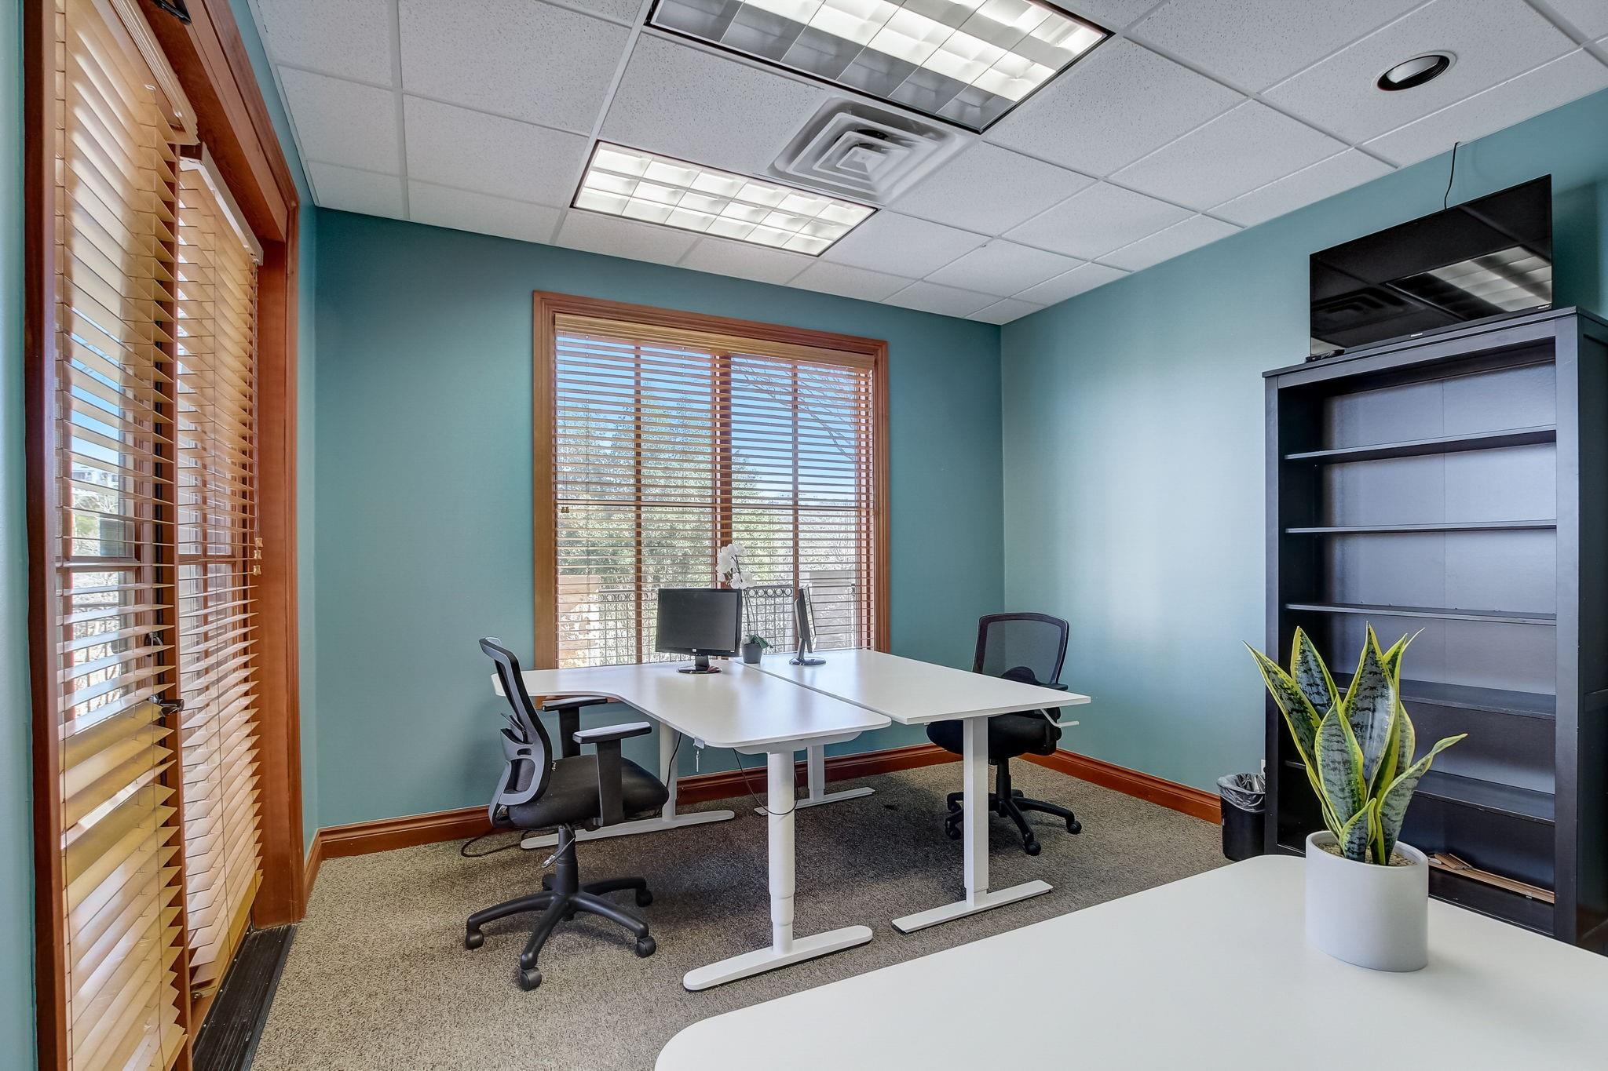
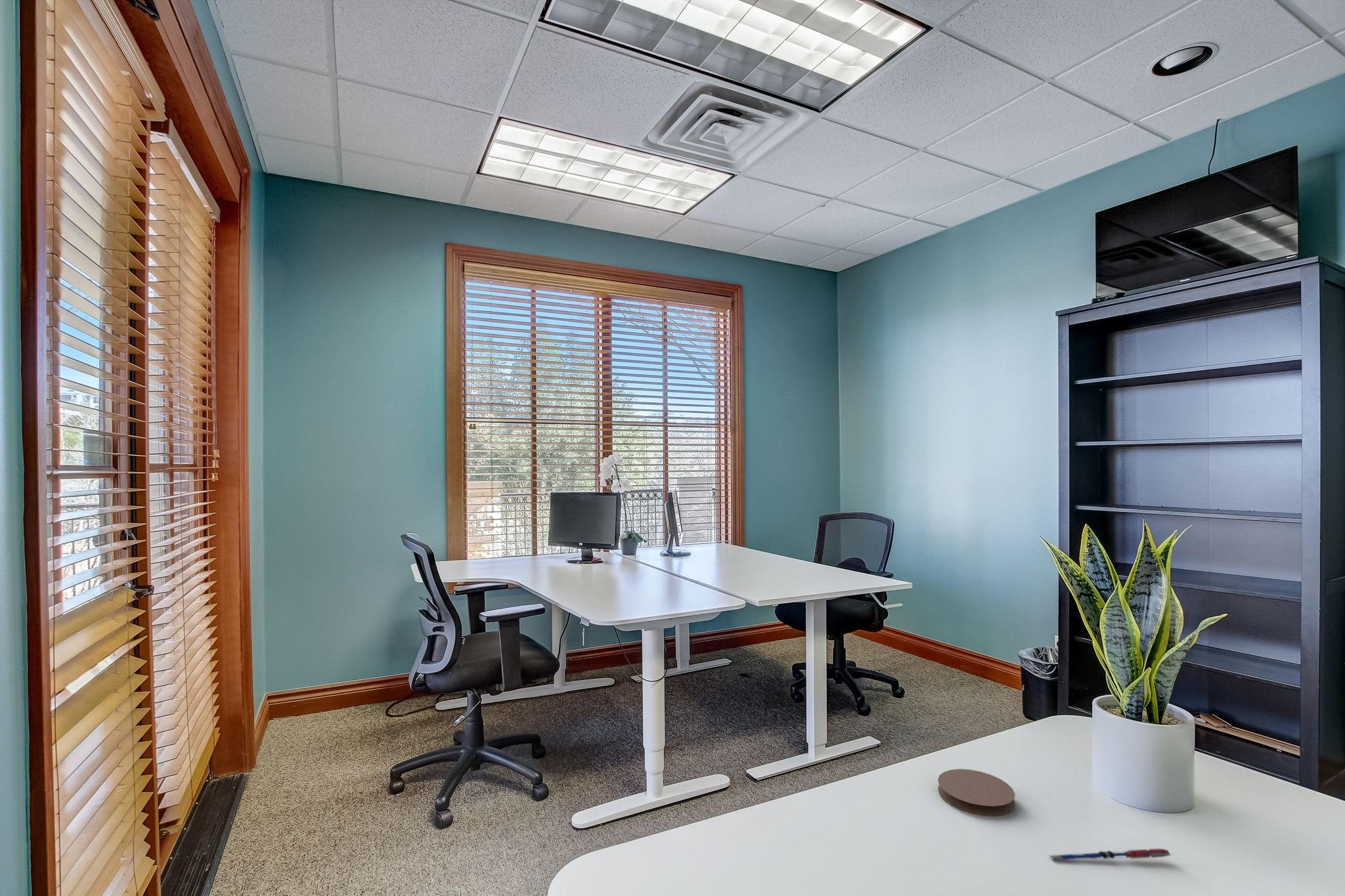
+ coaster [937,769,1016,817]
+ pen [1048,848,1171,863]
